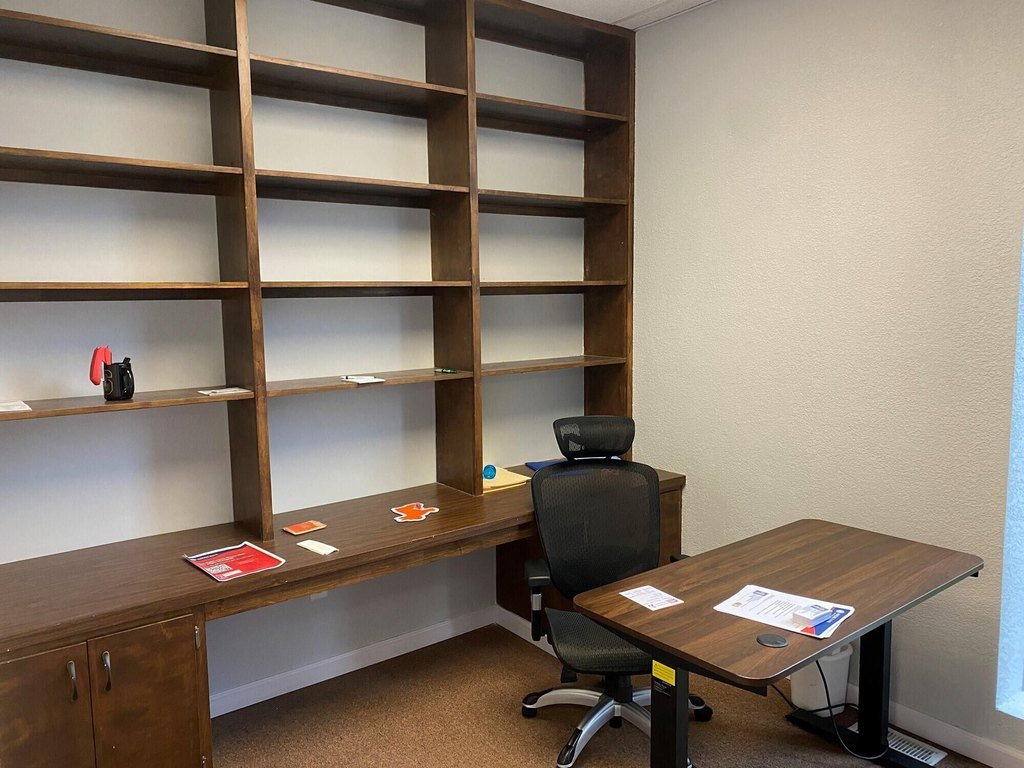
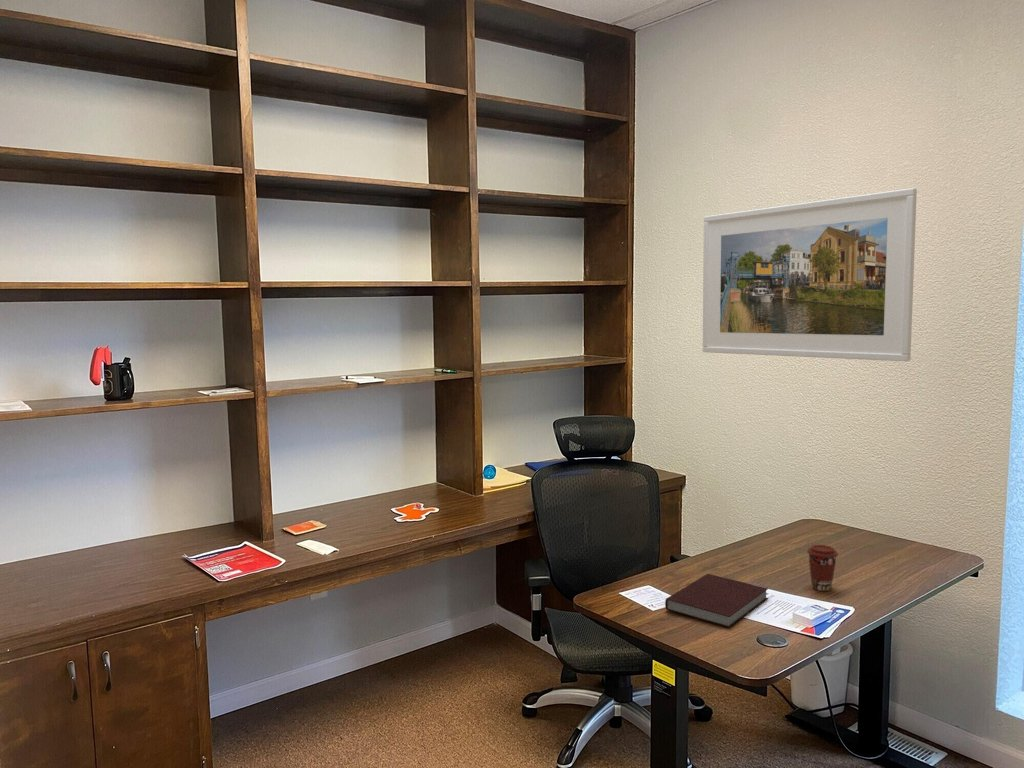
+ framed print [702,187,918,362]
+ notebook [664,573,769,629]
+ coffee cup [806,544,839,592]
